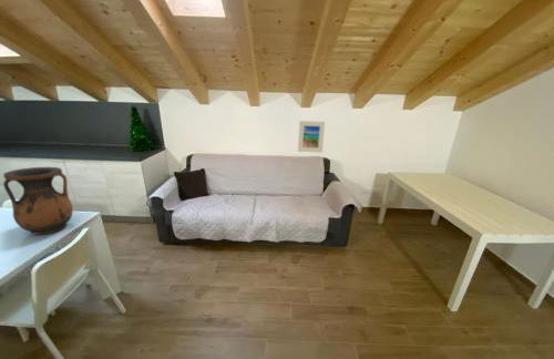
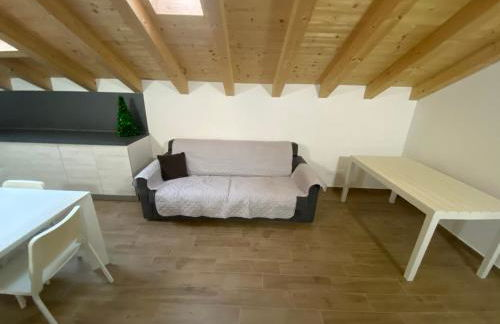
- vase [2,166,74,236]
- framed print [297,120,326,154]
